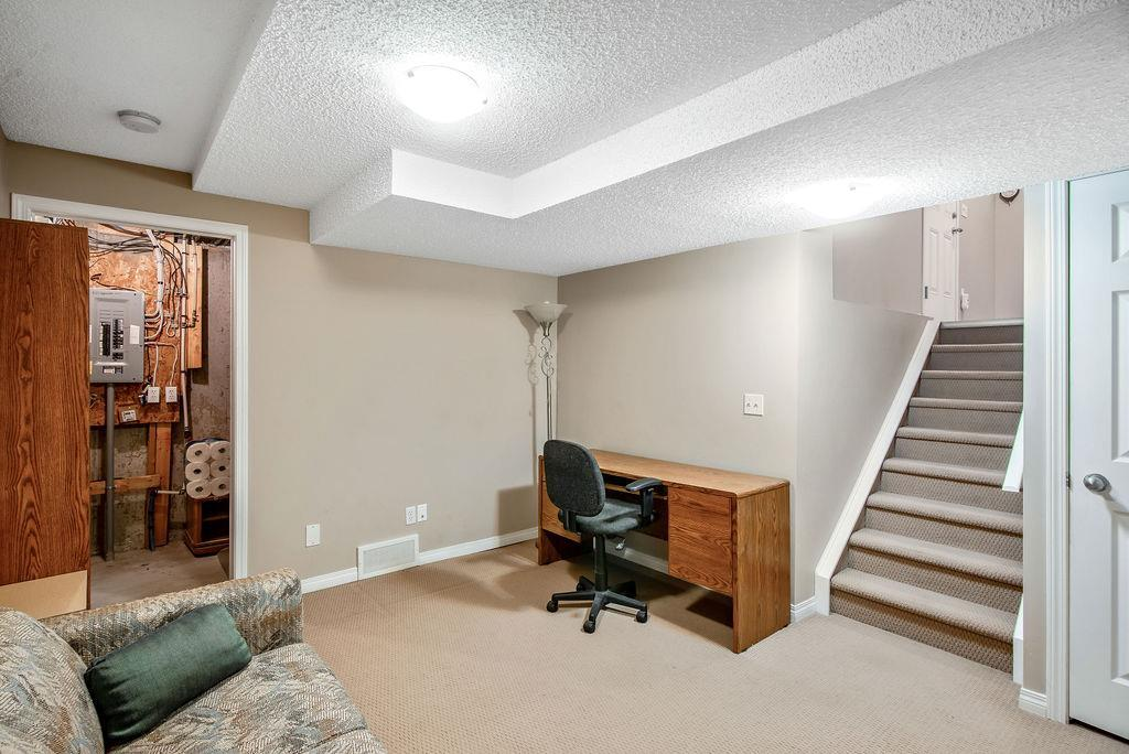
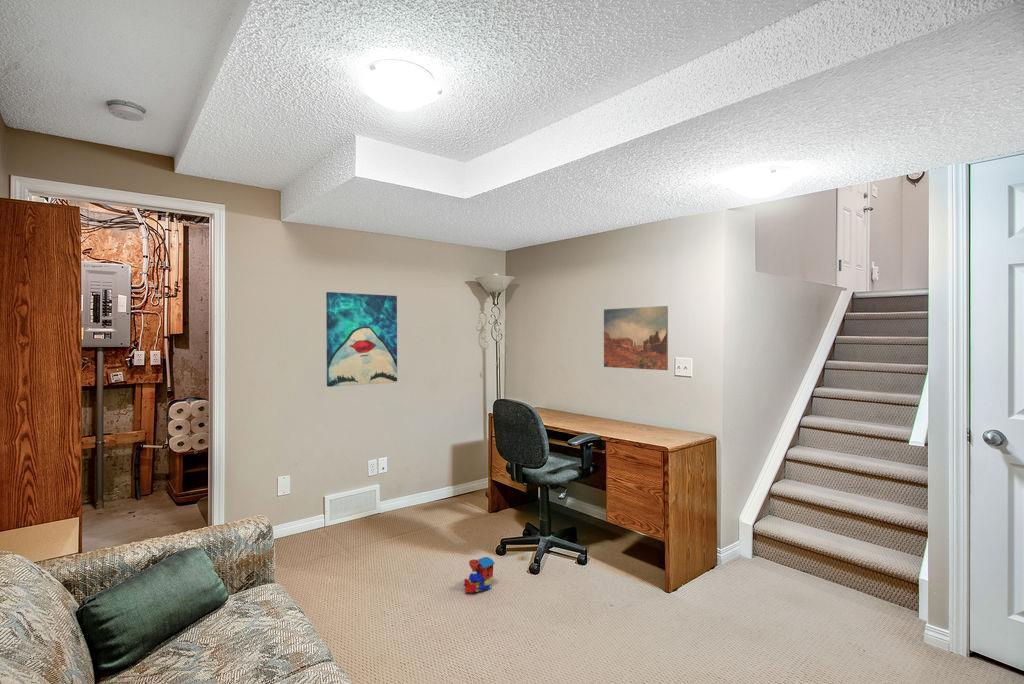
+ toy train [463,556,496,593]
+ wall art [603,305,669,371]
+ wall art [325,291,398,388]
